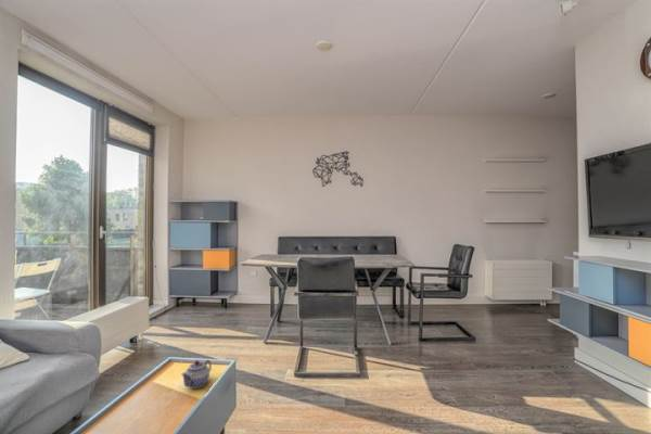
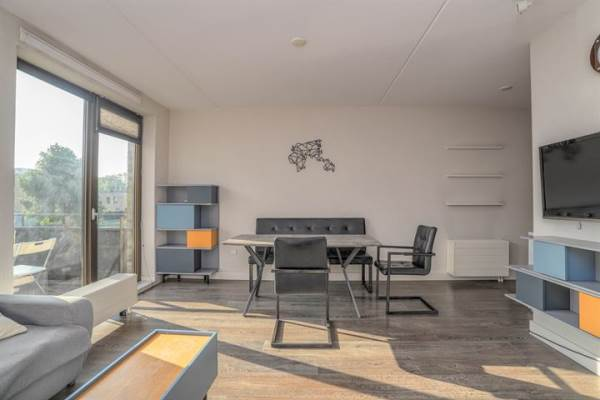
- teapot [180,359,213,390]
